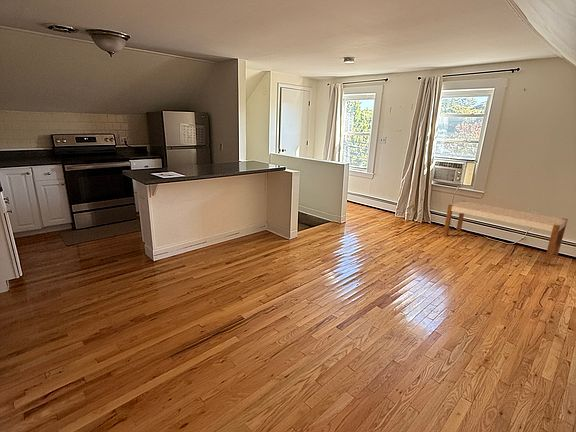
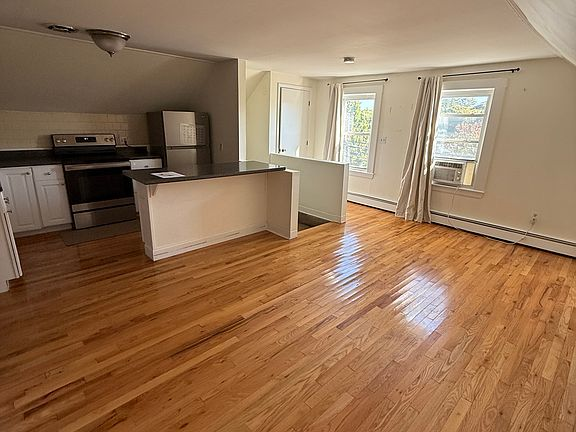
- bench [442,200,569,265]
